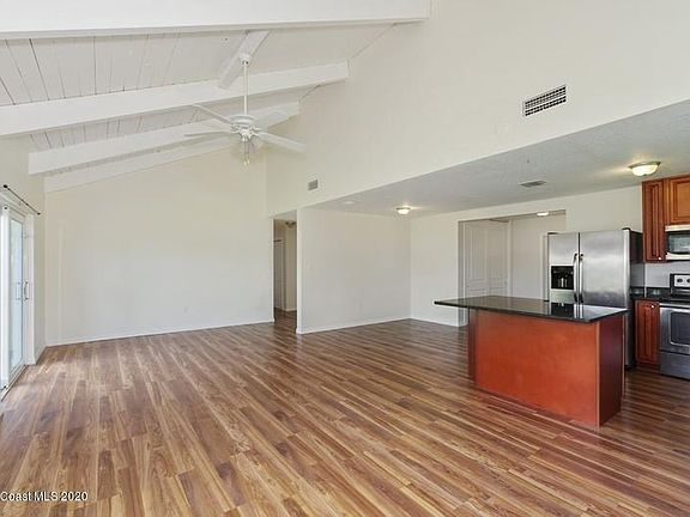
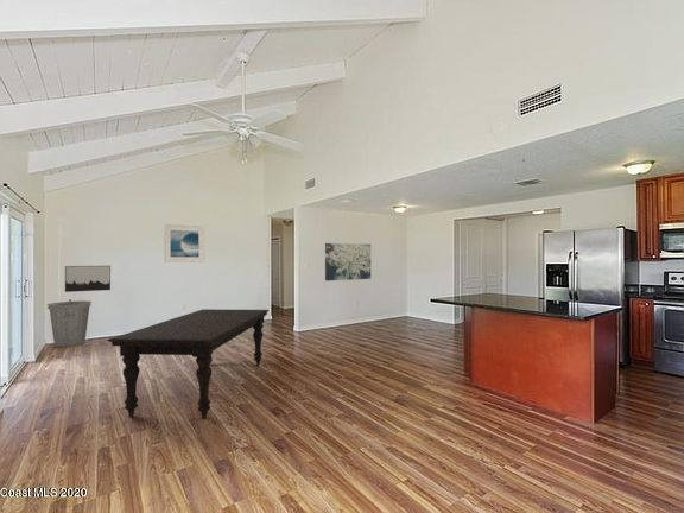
+ wall art [324,242,372,281]
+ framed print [163,223,205,264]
+ dining table [106,308,270,420]
+ wall art [64,265,112,293]
+ trash can [46,298,93,348]
